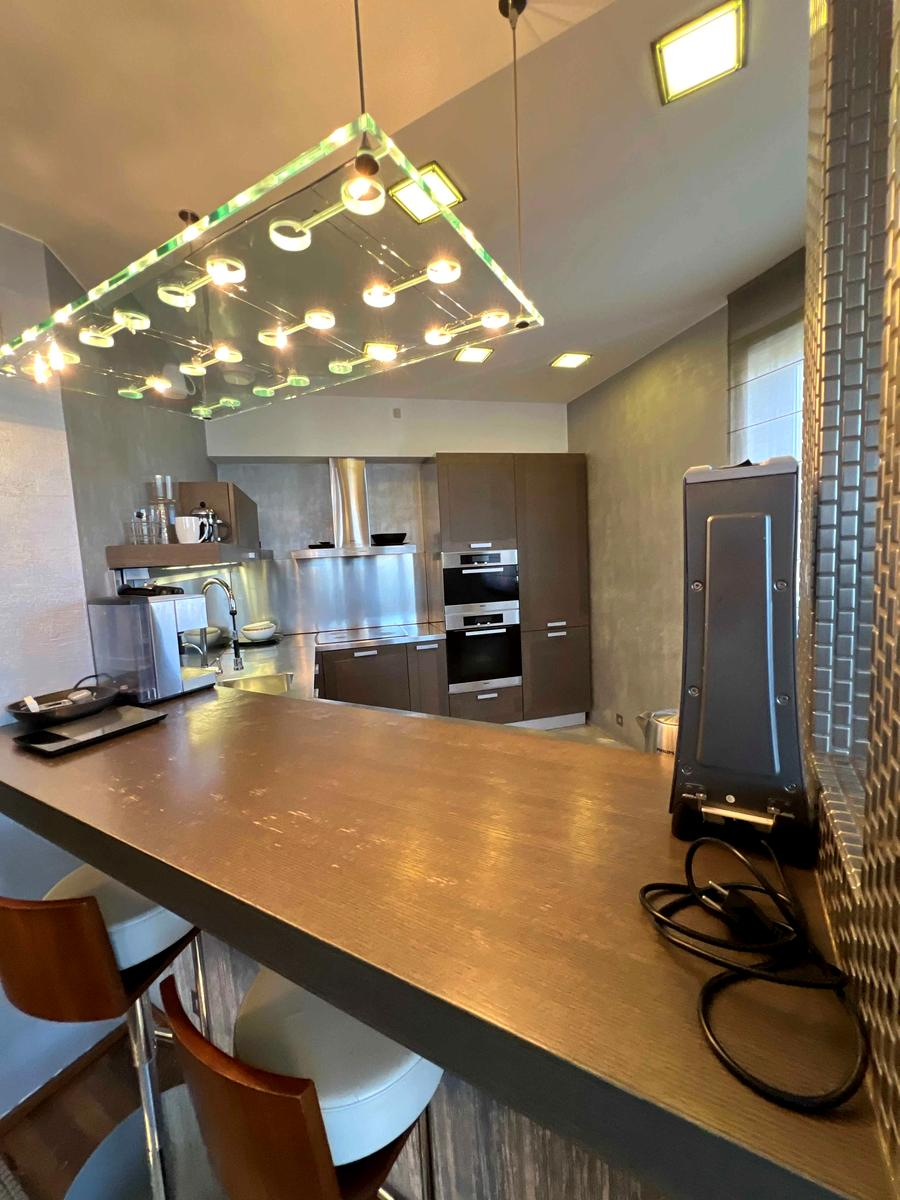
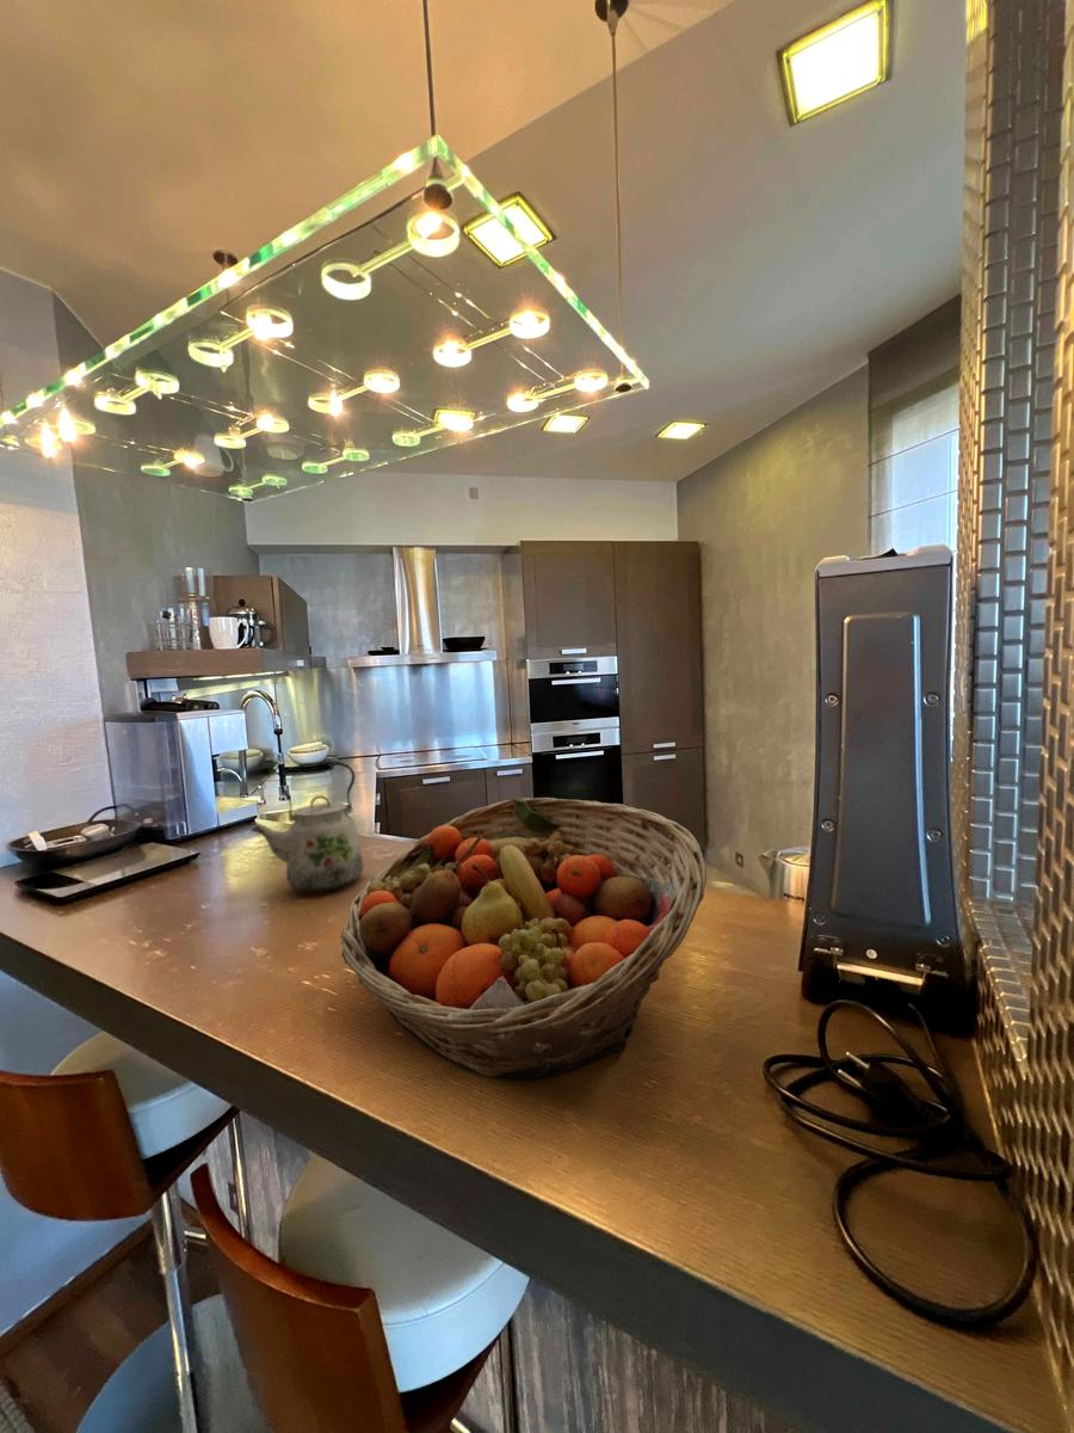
+ kettle [249,761,364,893]
+ fruit basket [340,797,708,1081]
